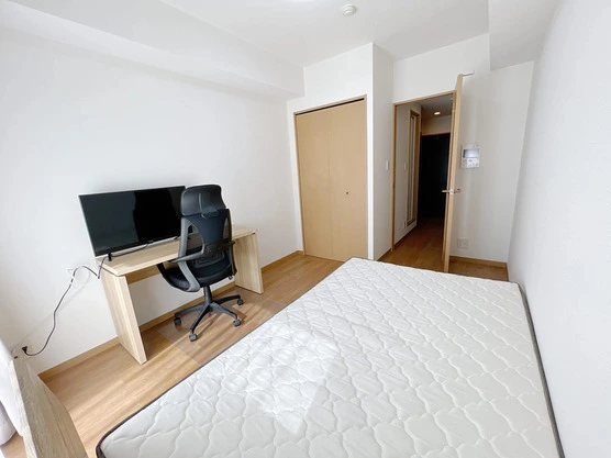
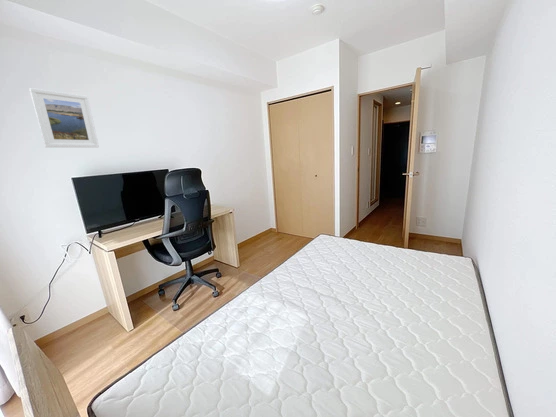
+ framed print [28,87,100,148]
